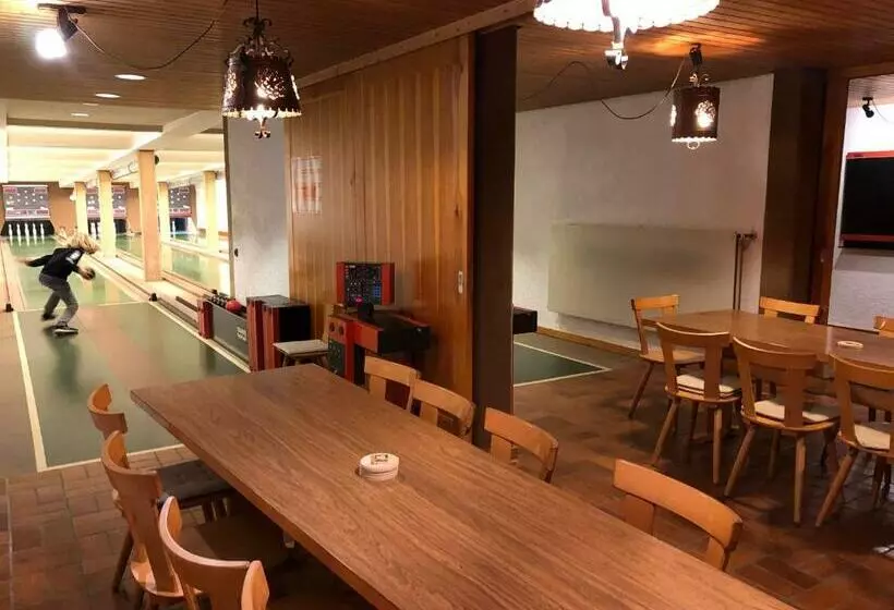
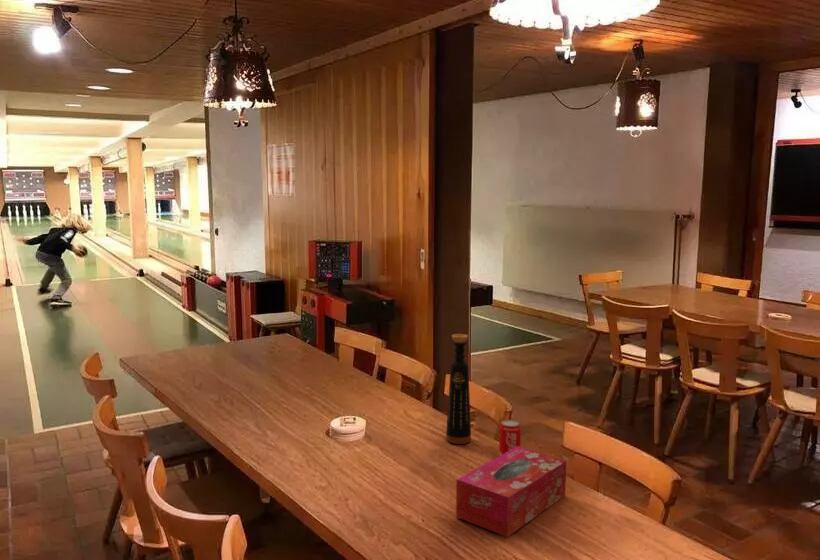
+ beverage can [498,419,522,457]
+ tissue box [455,446,567,538]
+ bottle [445,333,472,445]
